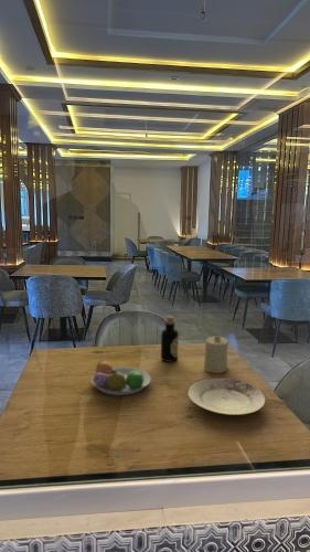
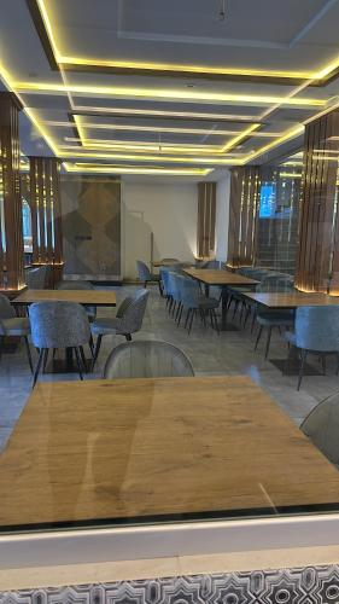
- plate [186,378,267,416]
- candle [203,335,229,374]
- fruit bowl [90,360,151,396]
- bottle [160,315,180,363]
